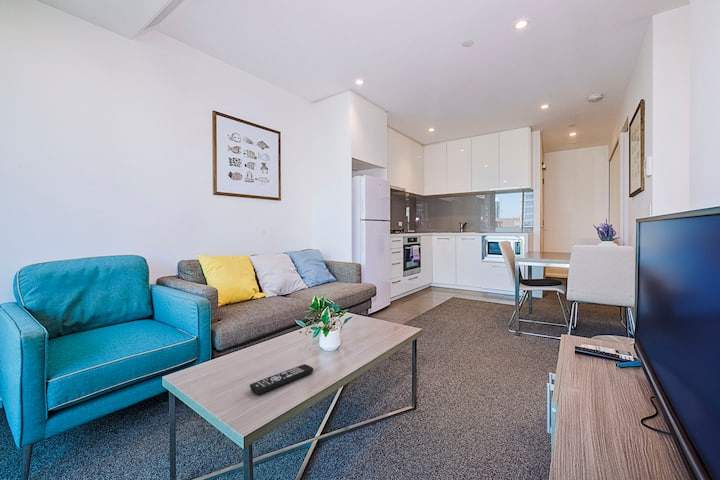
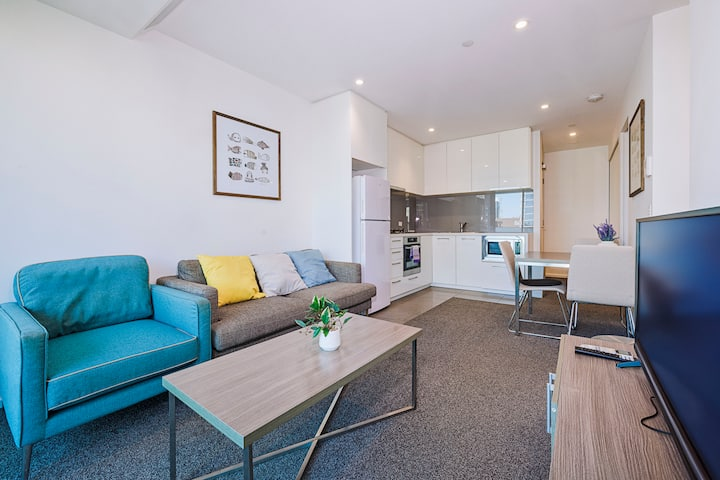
- remote control [249,363,314,395]
